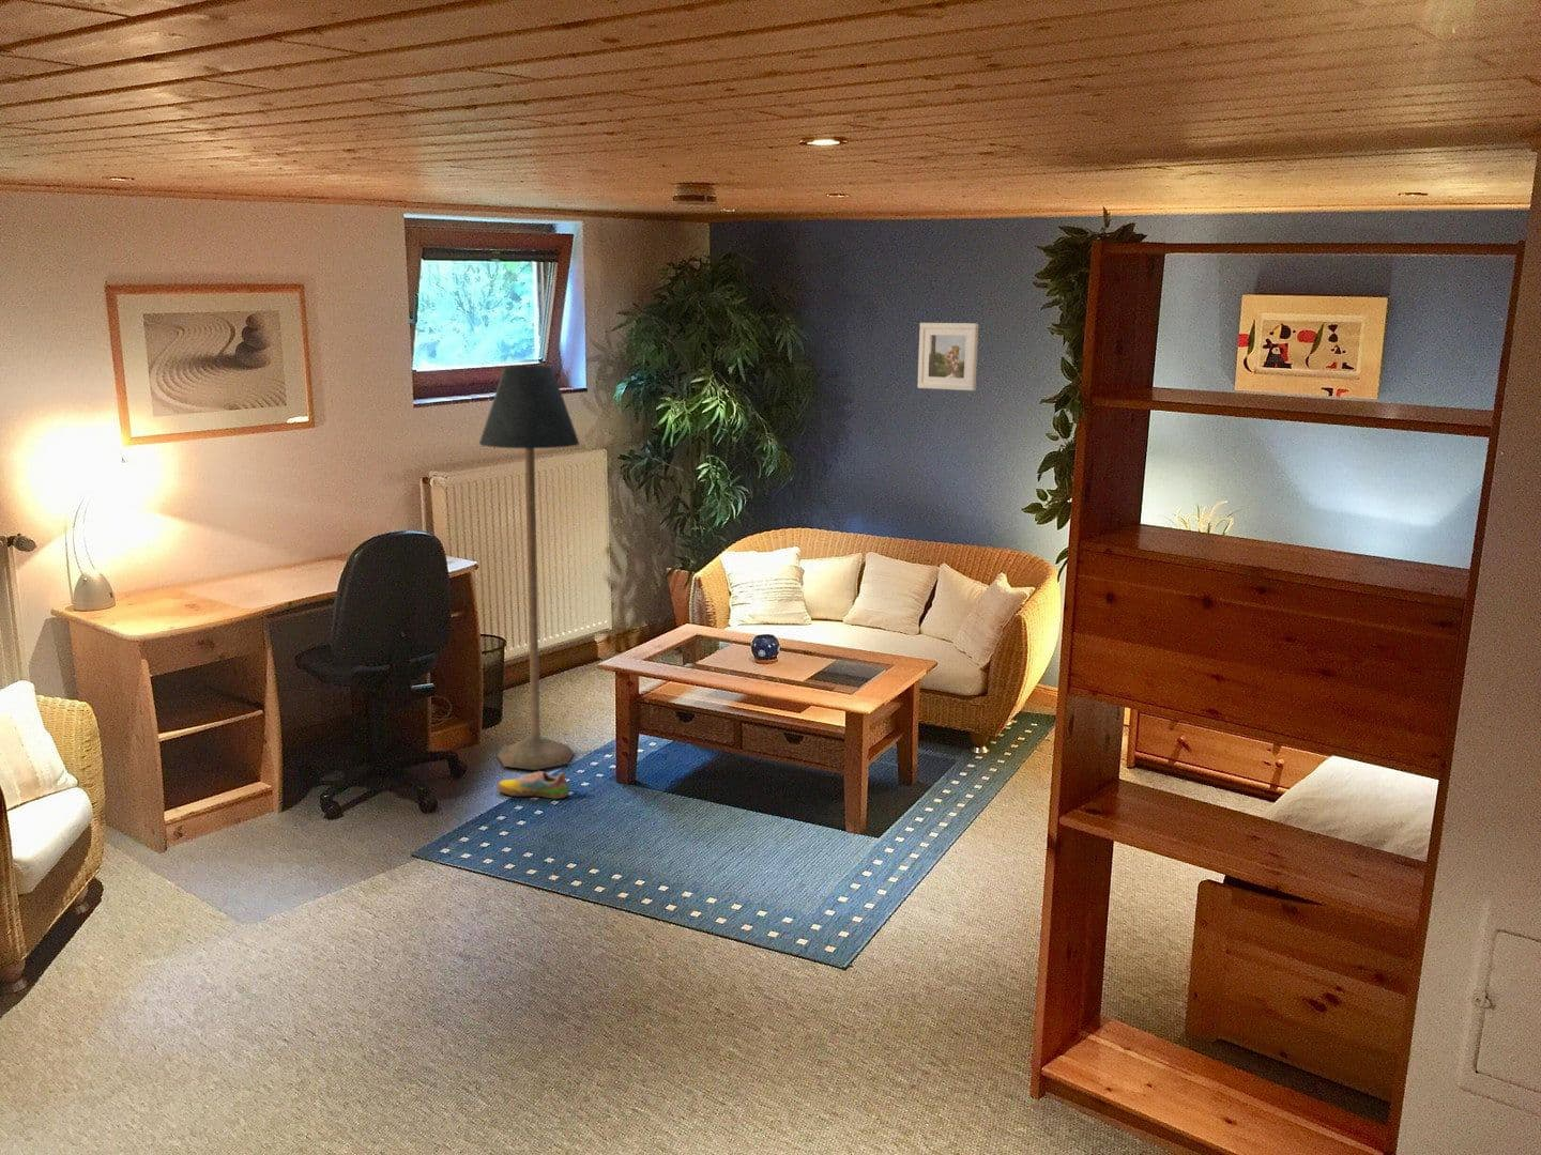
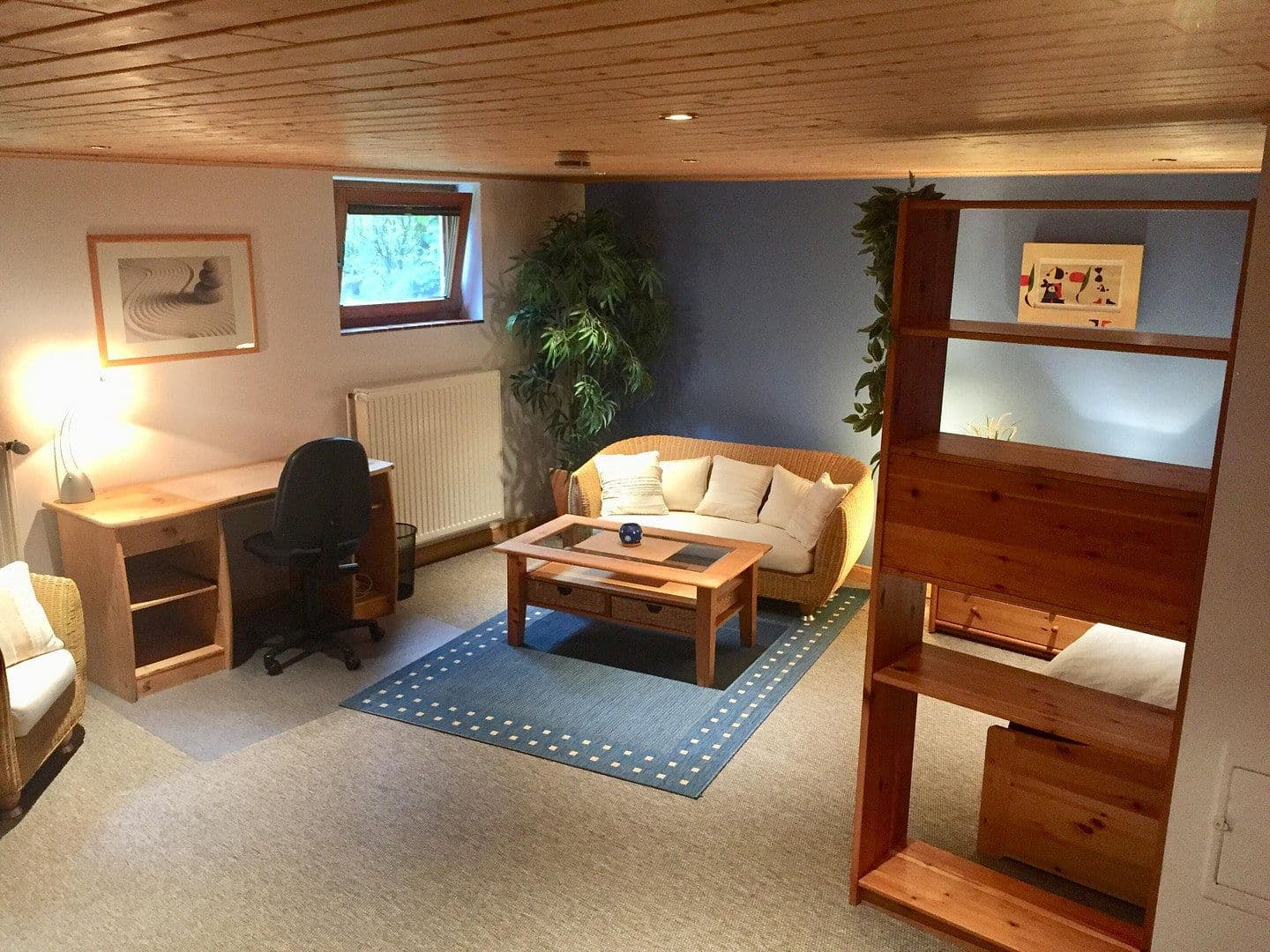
- floor lamp [478,364,581,772]
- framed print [916,322,979,392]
- shoe [496,770,569,800]
